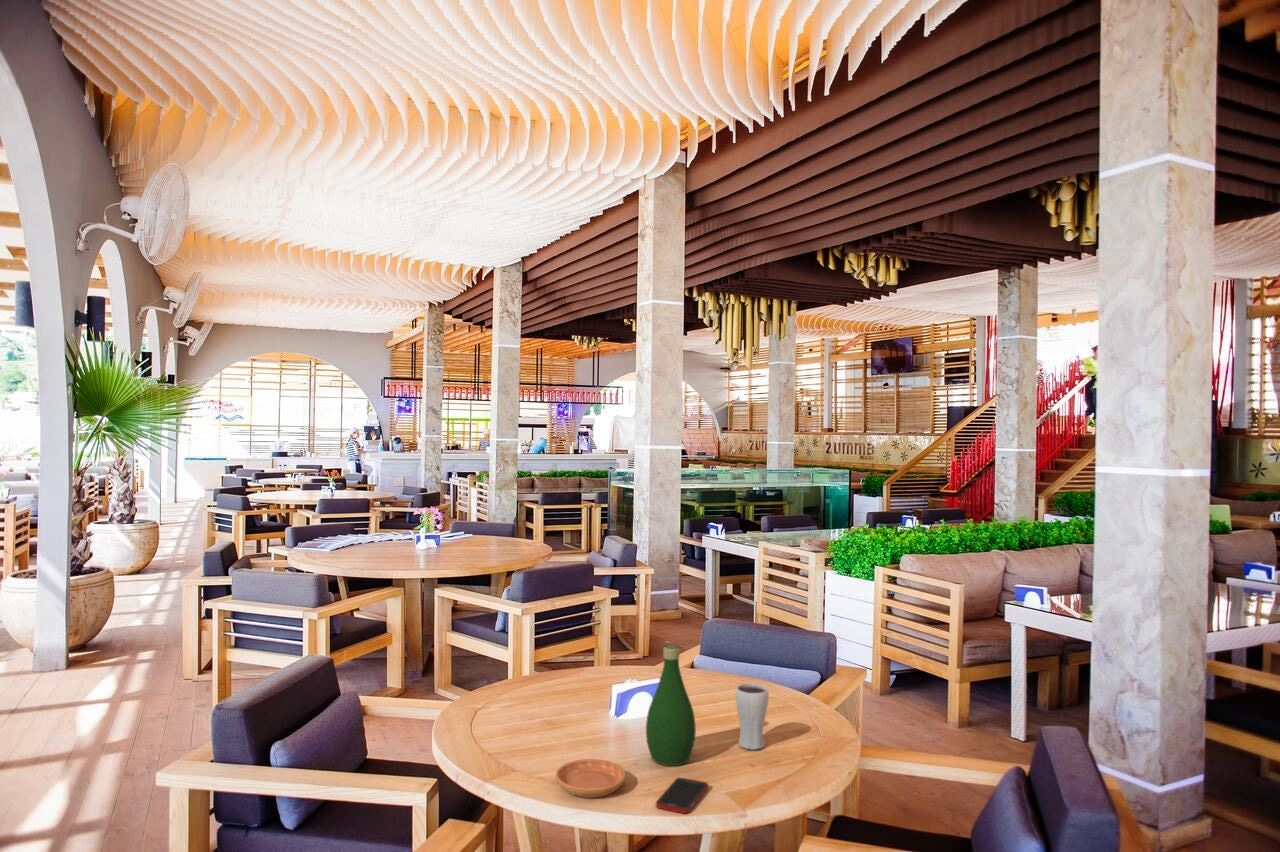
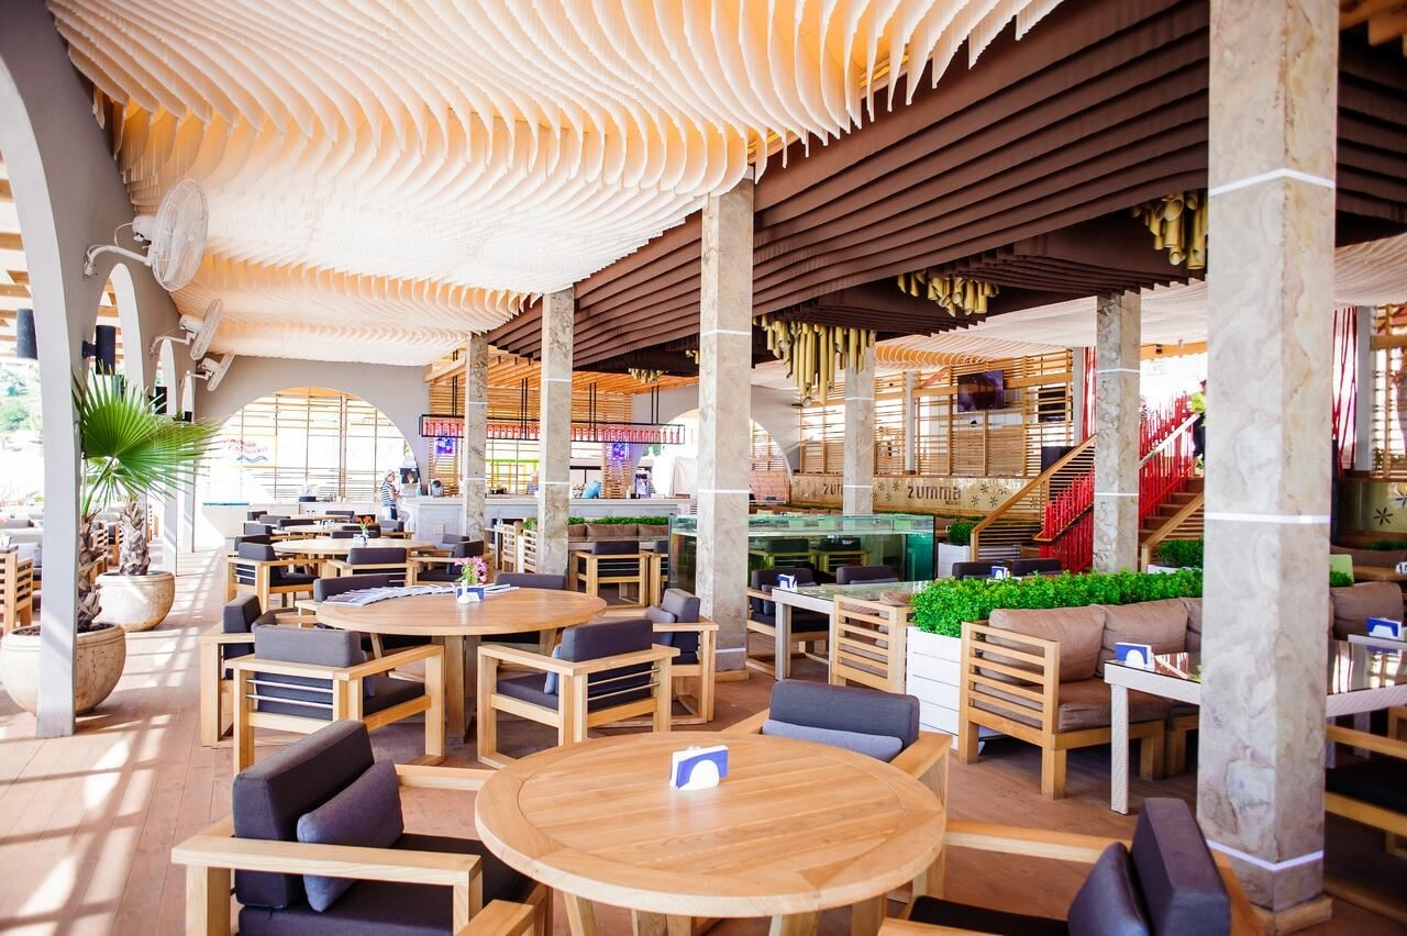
- bottle [645,644,697,767]
- cell phone [655,776,709,814]
- saucer [555,758,627,799]
- drinking glass [734,683,770,751]
